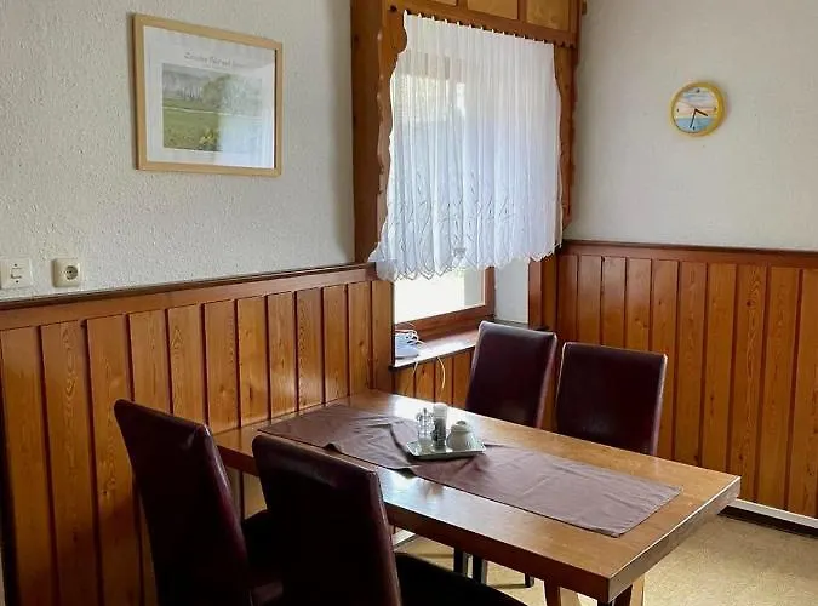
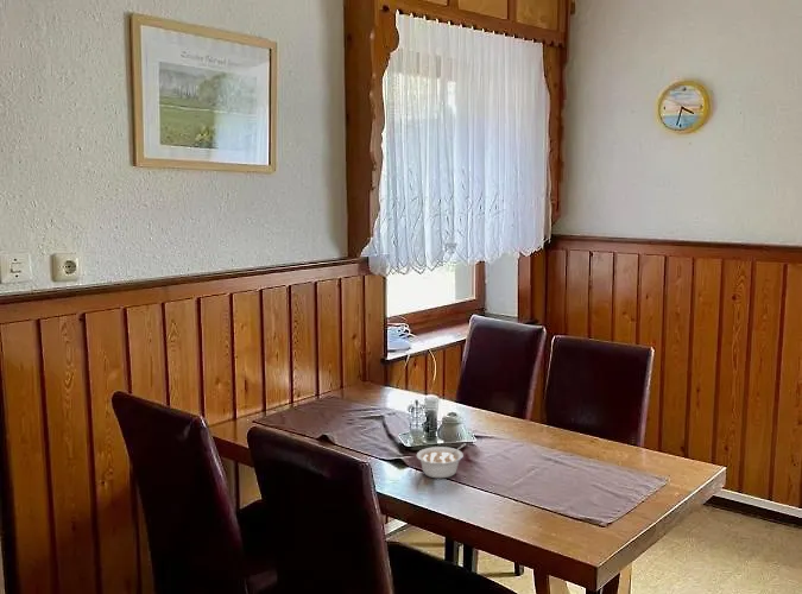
+ legume [416,443,467,479]
